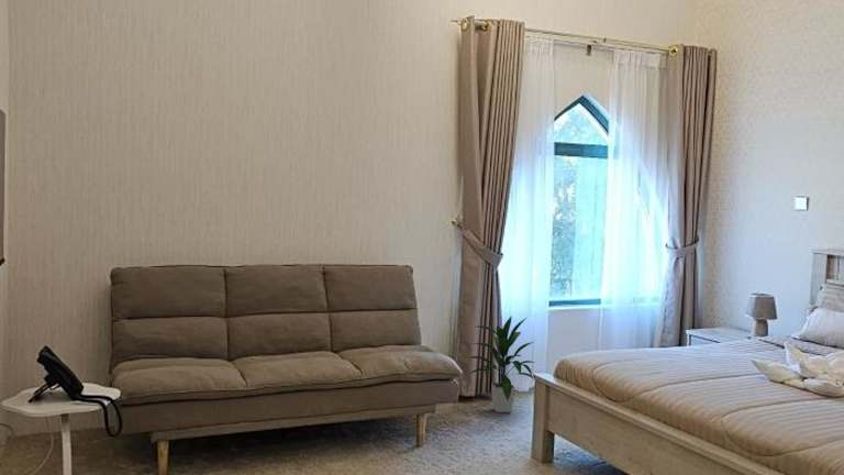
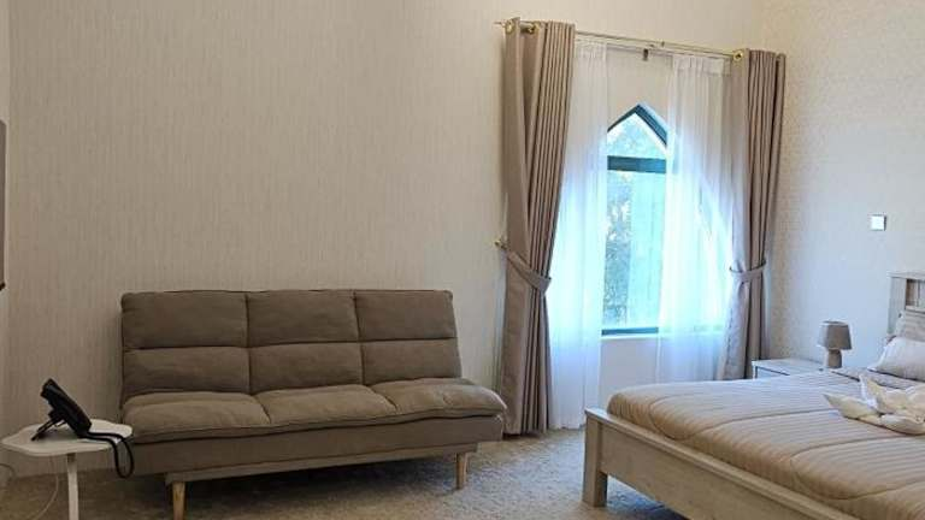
- indoor plant [465,314,536,413]
